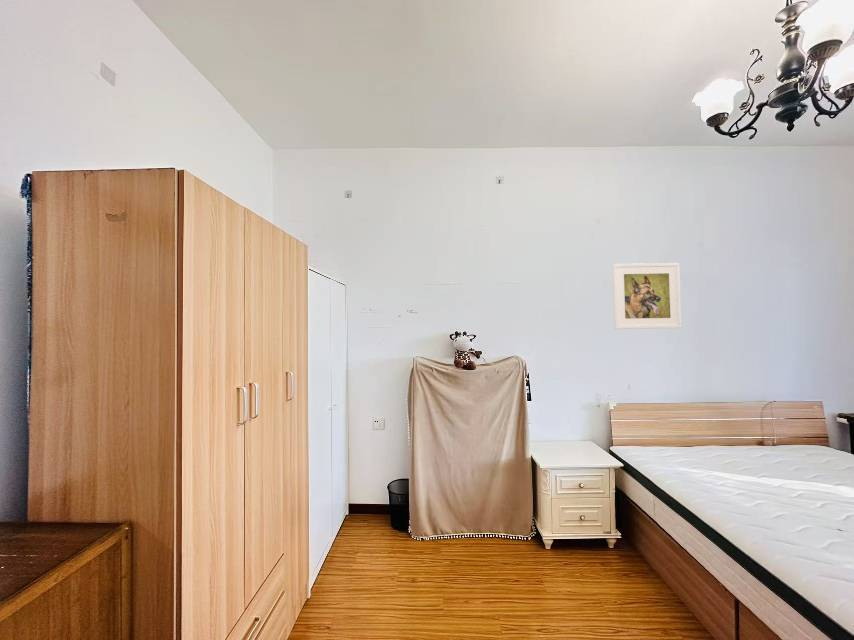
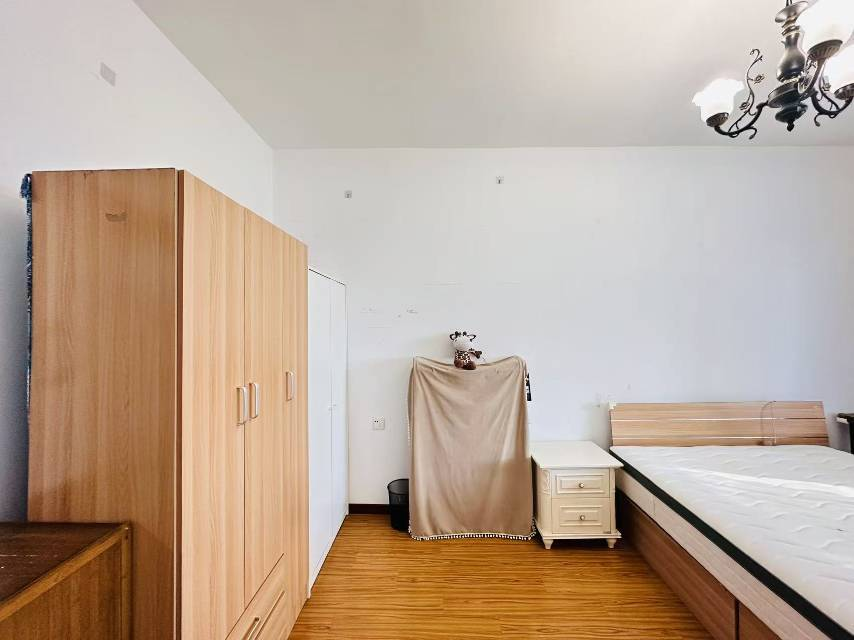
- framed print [611,262,682,330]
